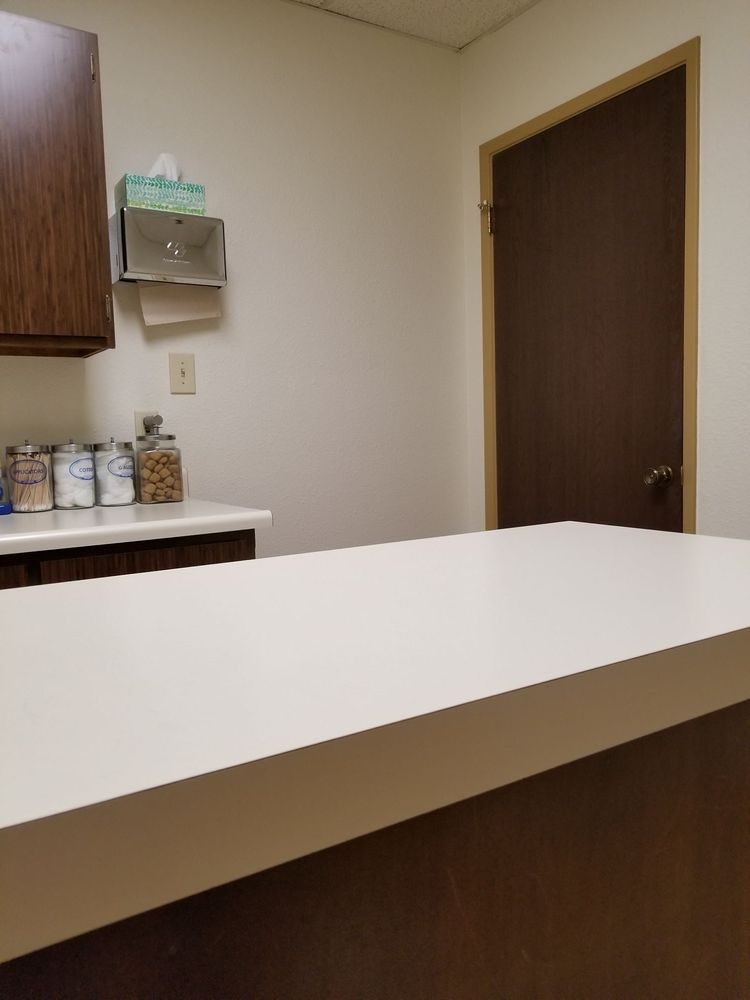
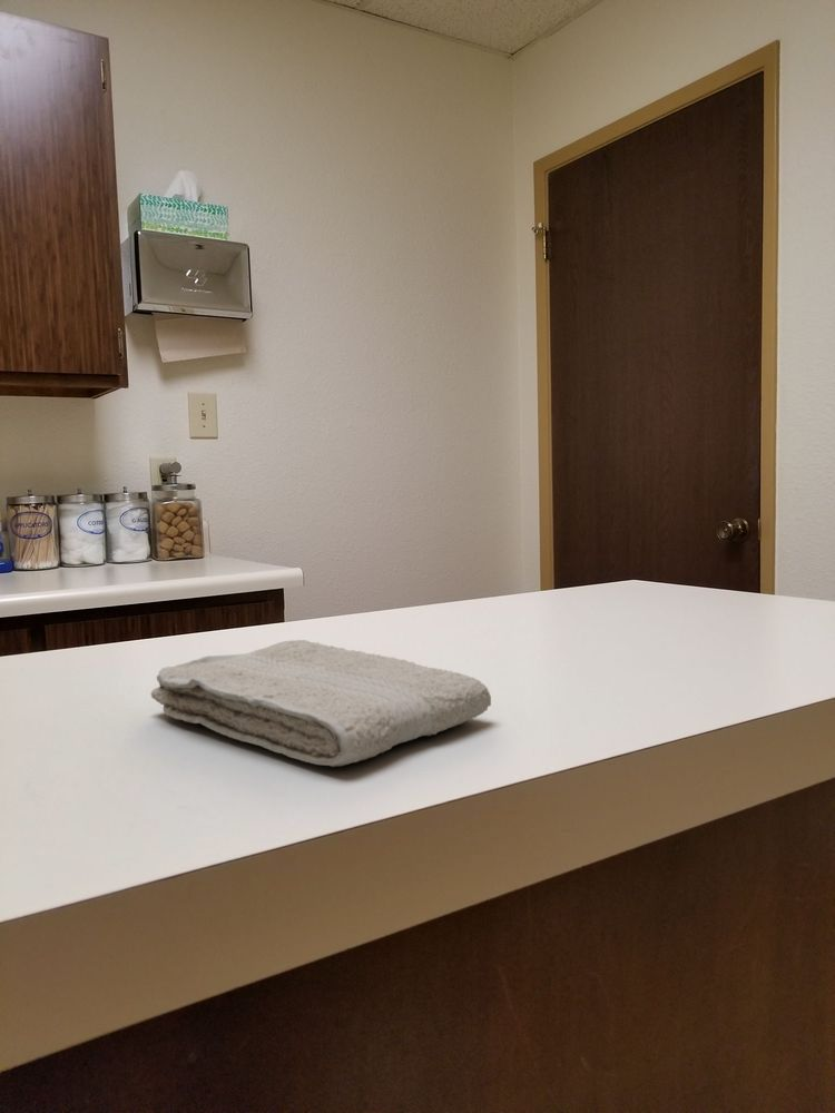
+ washcloth [150,639,492,768]
